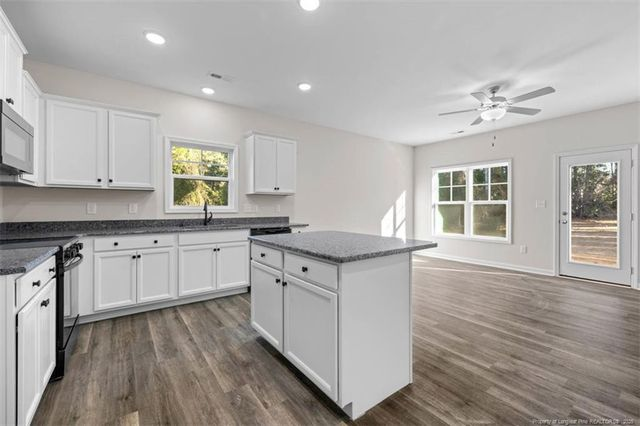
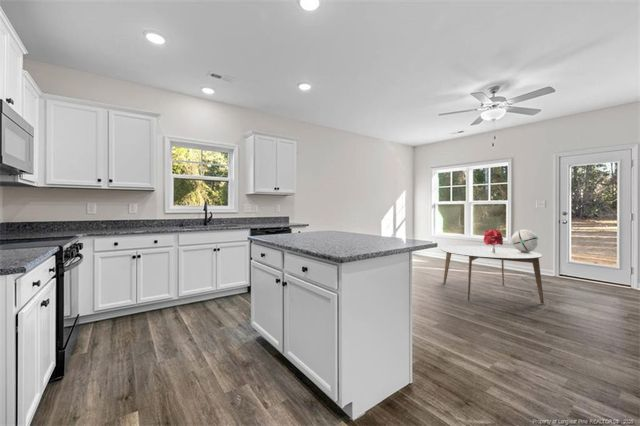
+ bouquet [483,228,504,253]
+ decorative sphere [510,229,540,252]
+ dining table [440,245,545,305]
